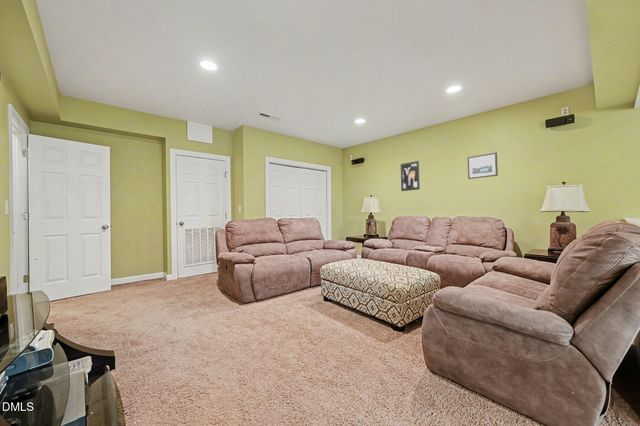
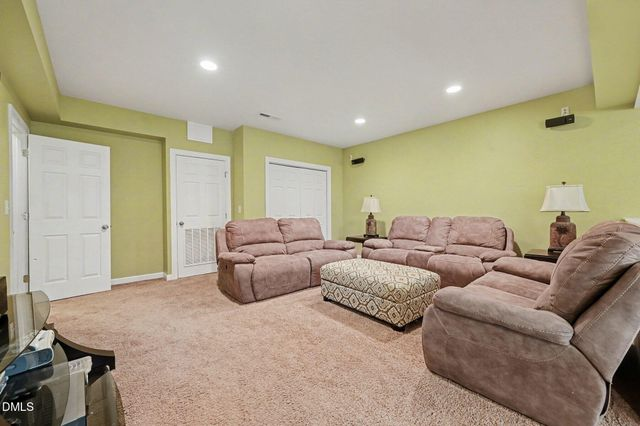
- wall art [467,152,499,180]
- wall art [400,160,421,192]
